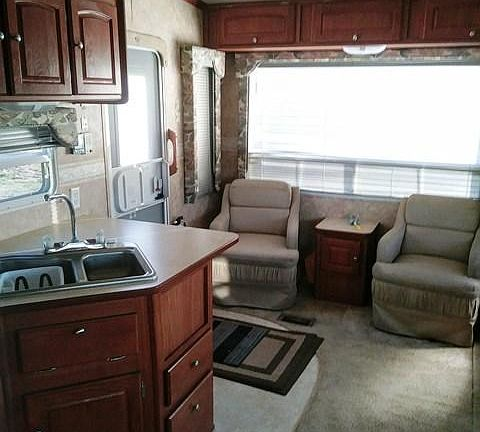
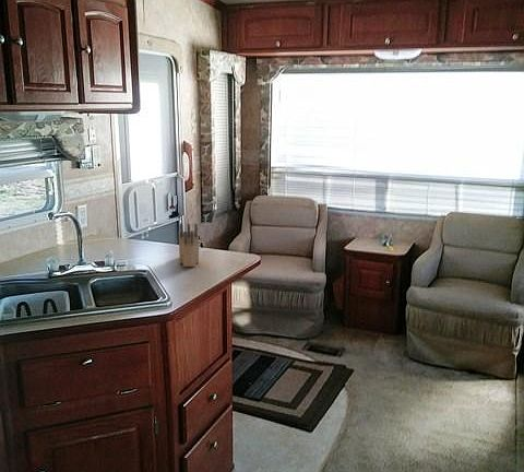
+ knife block [178,222,200,268]
